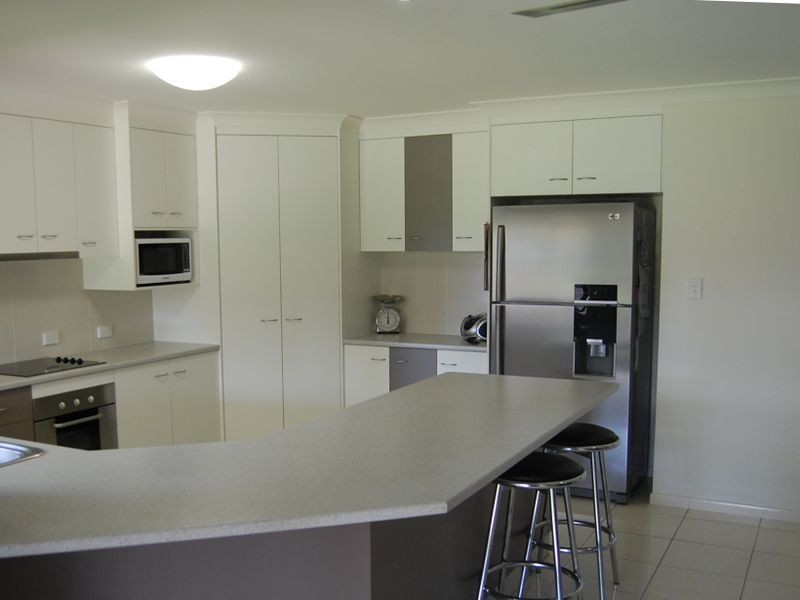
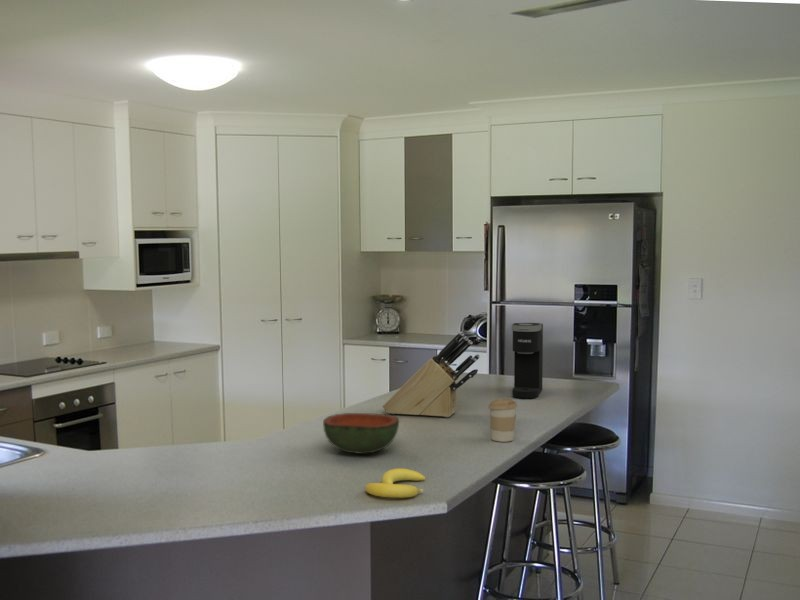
+ coffee cup [487,398,518,443]
+ knife block [382,331,481,418]
+ banana [364,467,426,498]
+ bowl [322,412,400,455]
+ coffee maker [511,322,544,399]
